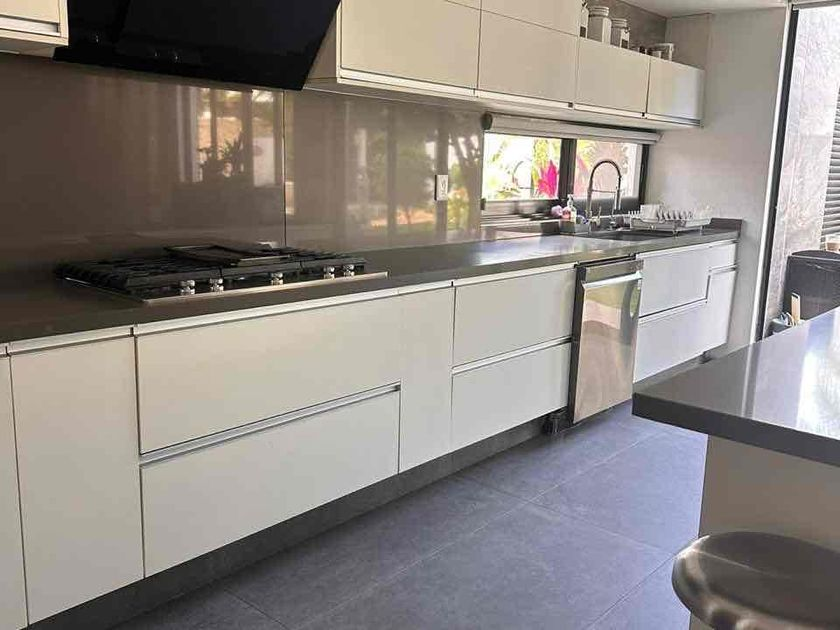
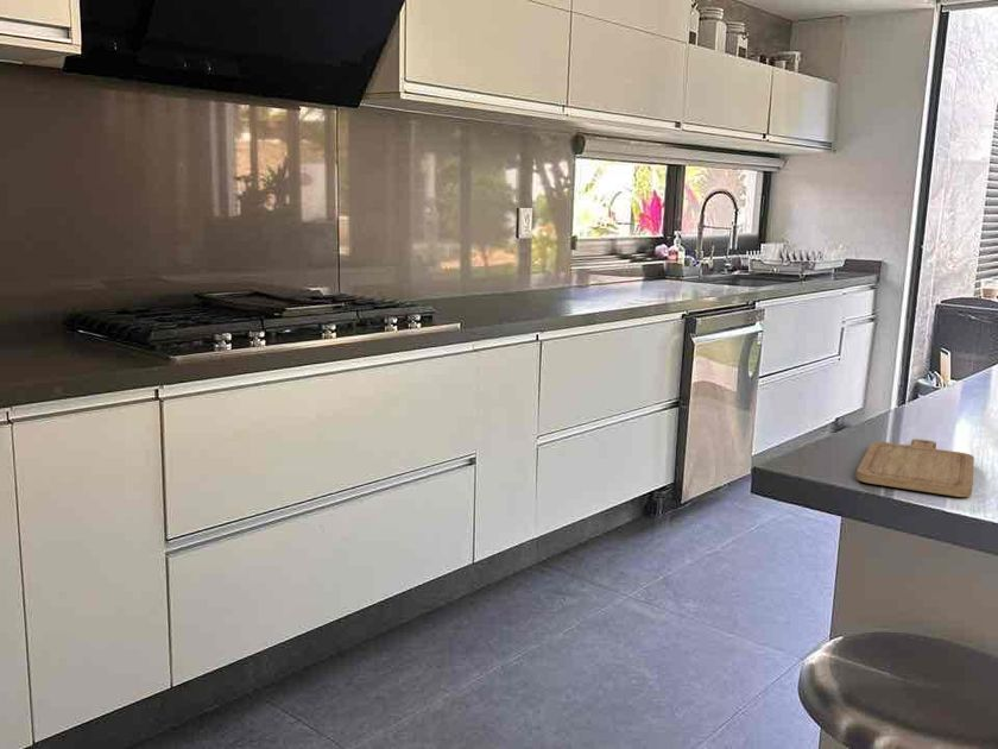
+ chopping board [855,438,975,498]
